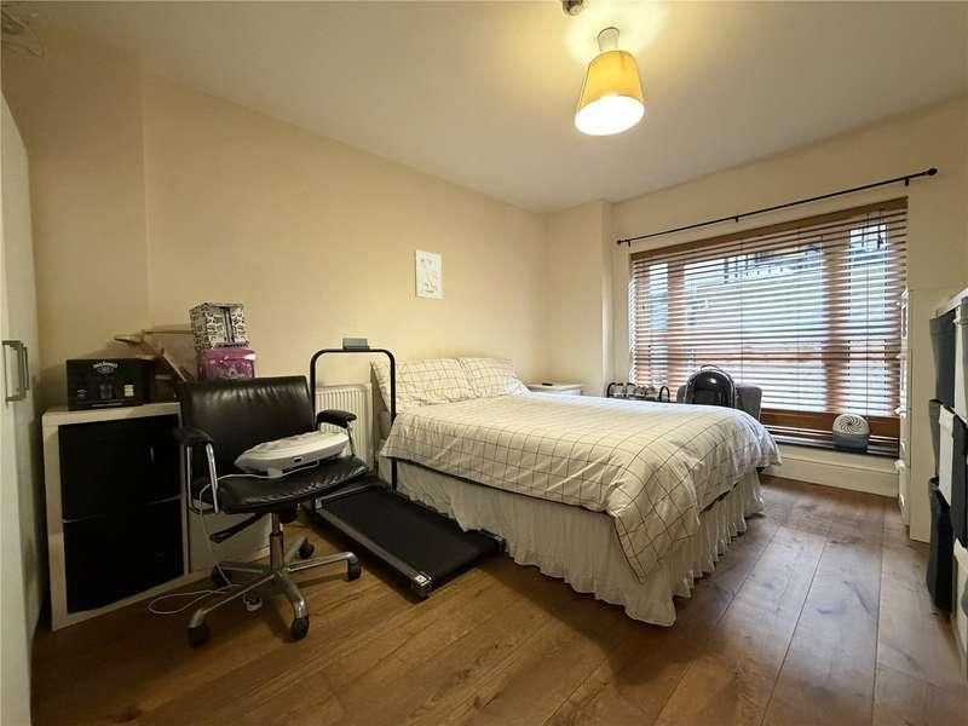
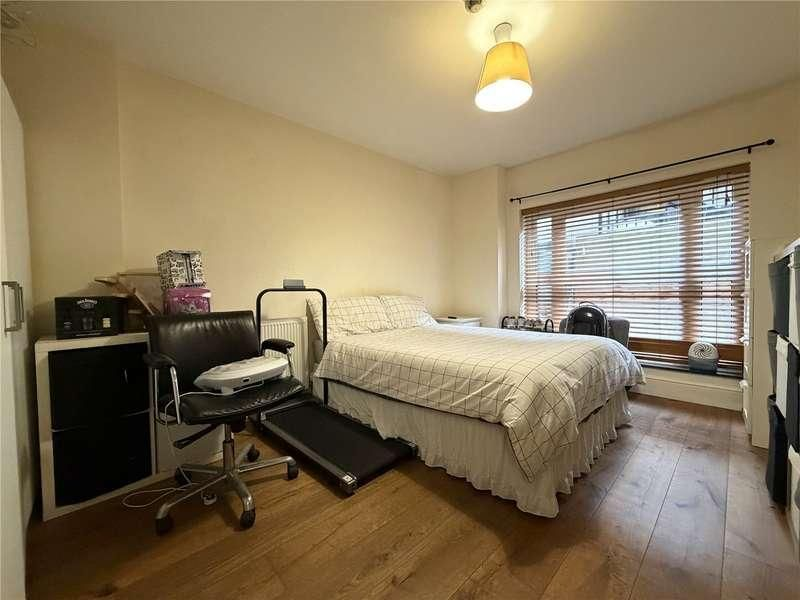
- wall art [413,249,443,300]
